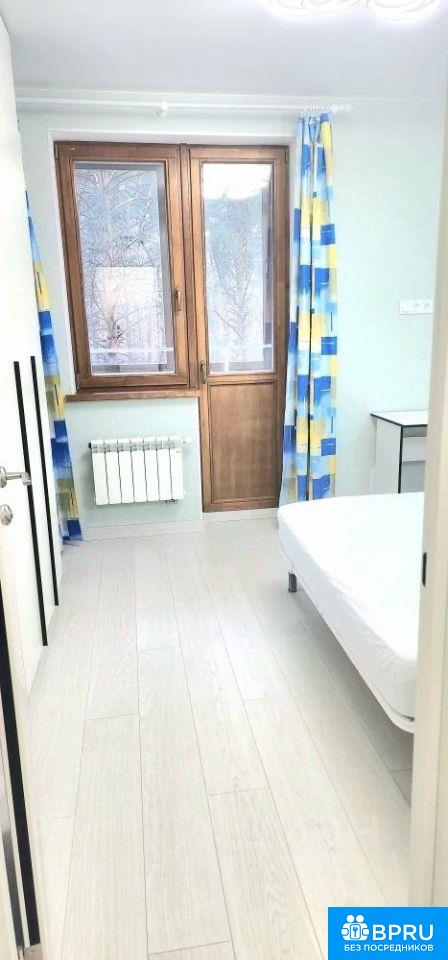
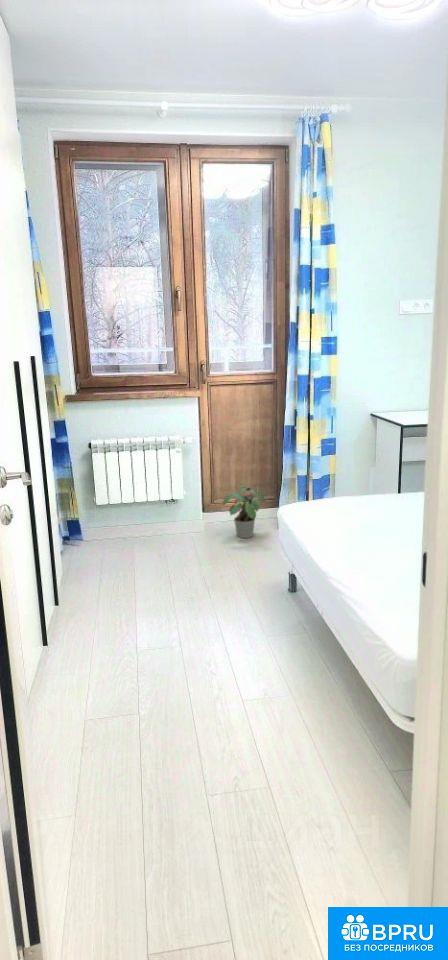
+ potted plant [221,485,269,539]
